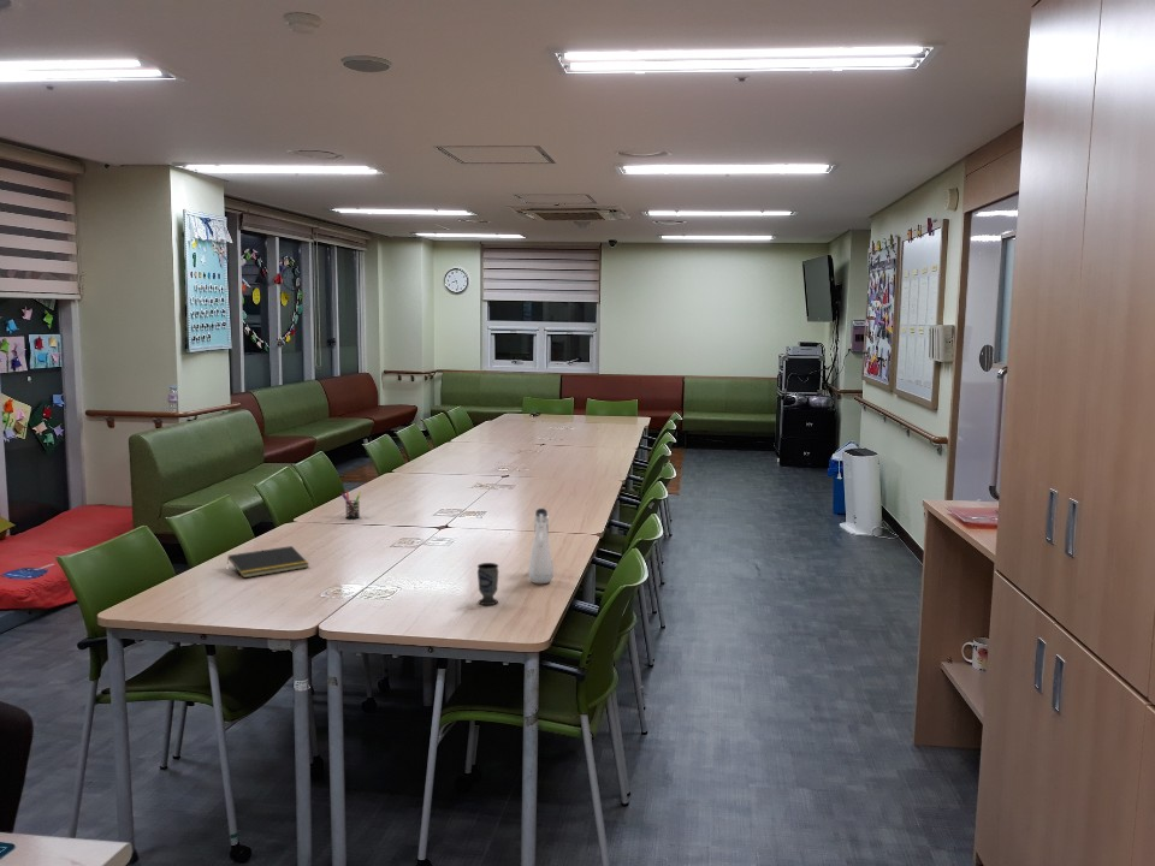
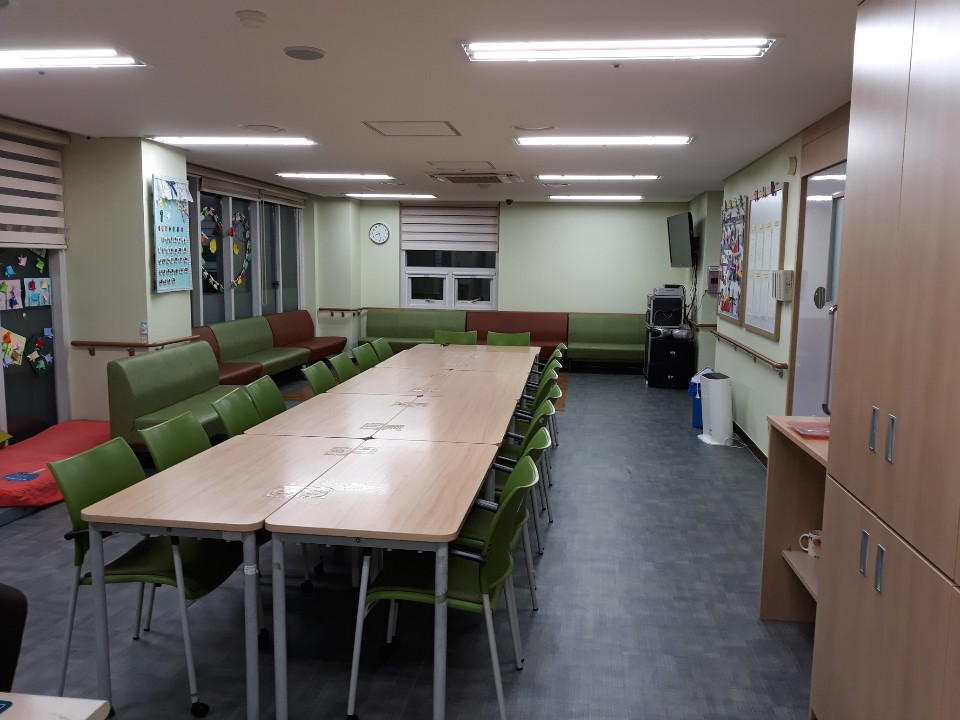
- cup [476,562,499,606]
- pen holder [340,490,362,520]
- notepad [226,545,310,580]
- water bottle [527,508,555,585]
